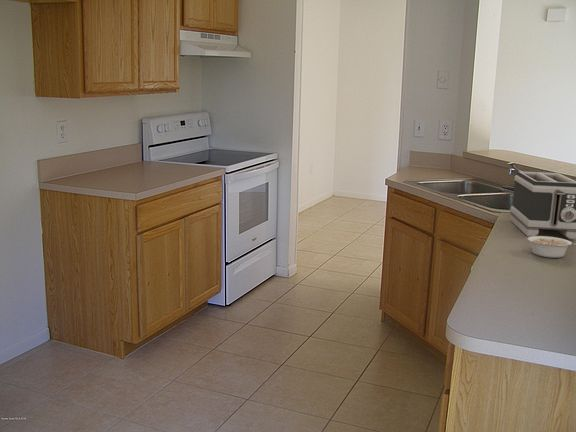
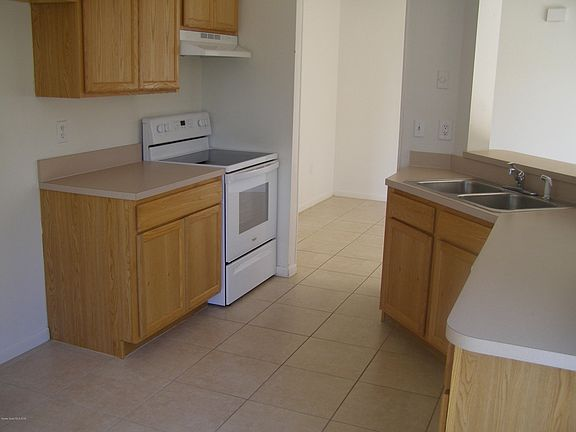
- legume [527,235,573,259]
- toaster [509,170,576,240]
